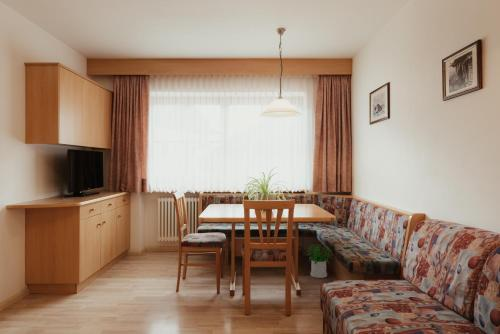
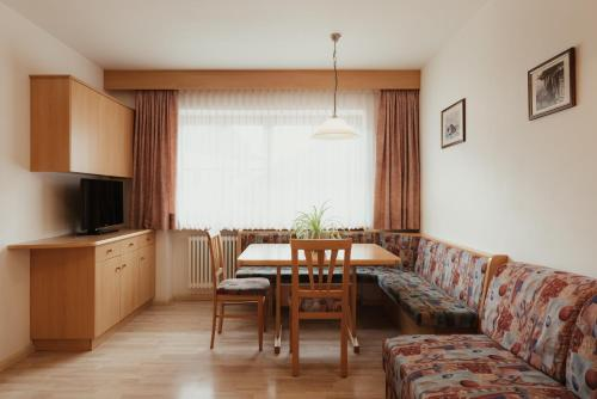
- potted plant [305,243,332,279]
